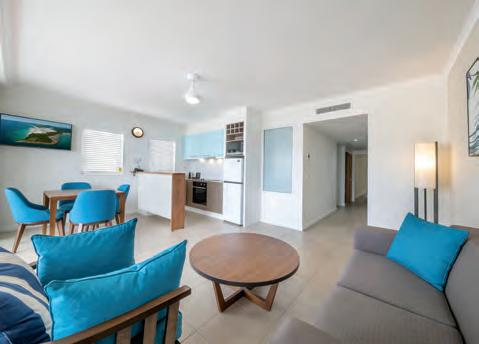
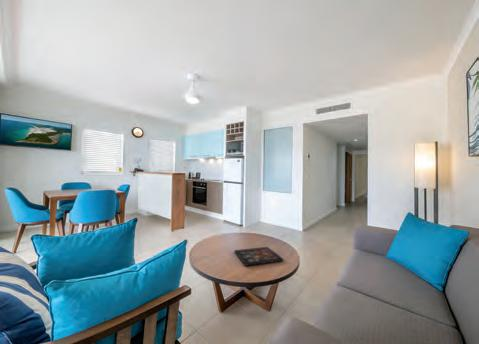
+ decorative tray [233,246,284,267]
